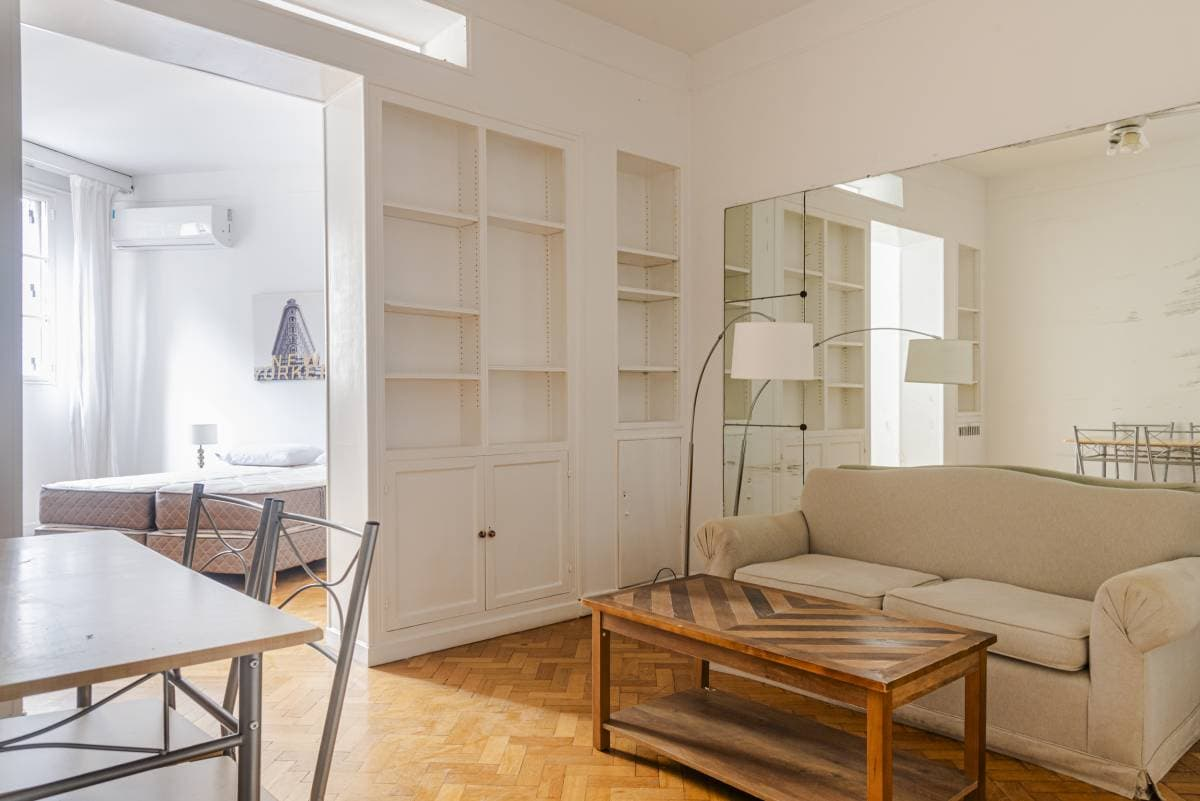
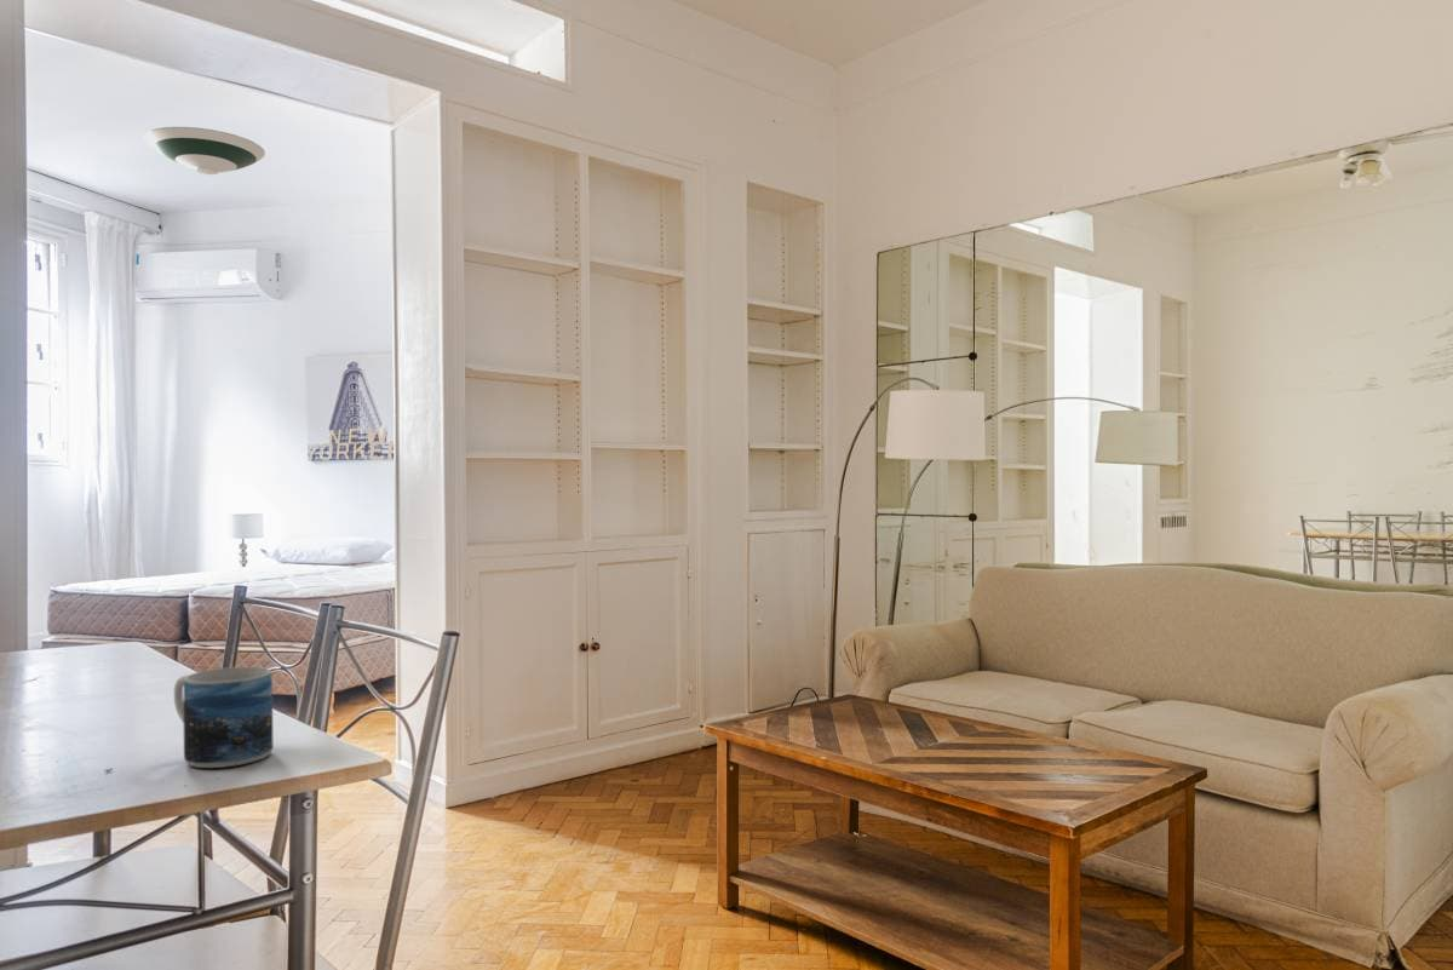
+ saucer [144,126,266,176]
+ mug [173,666,274,769]
